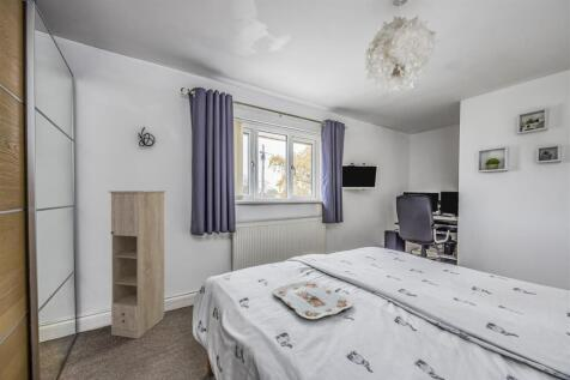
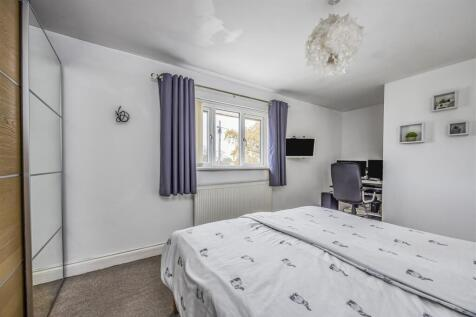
- storage cabinet [108,189,166,339]
- serving tray [272,279,353,320]
